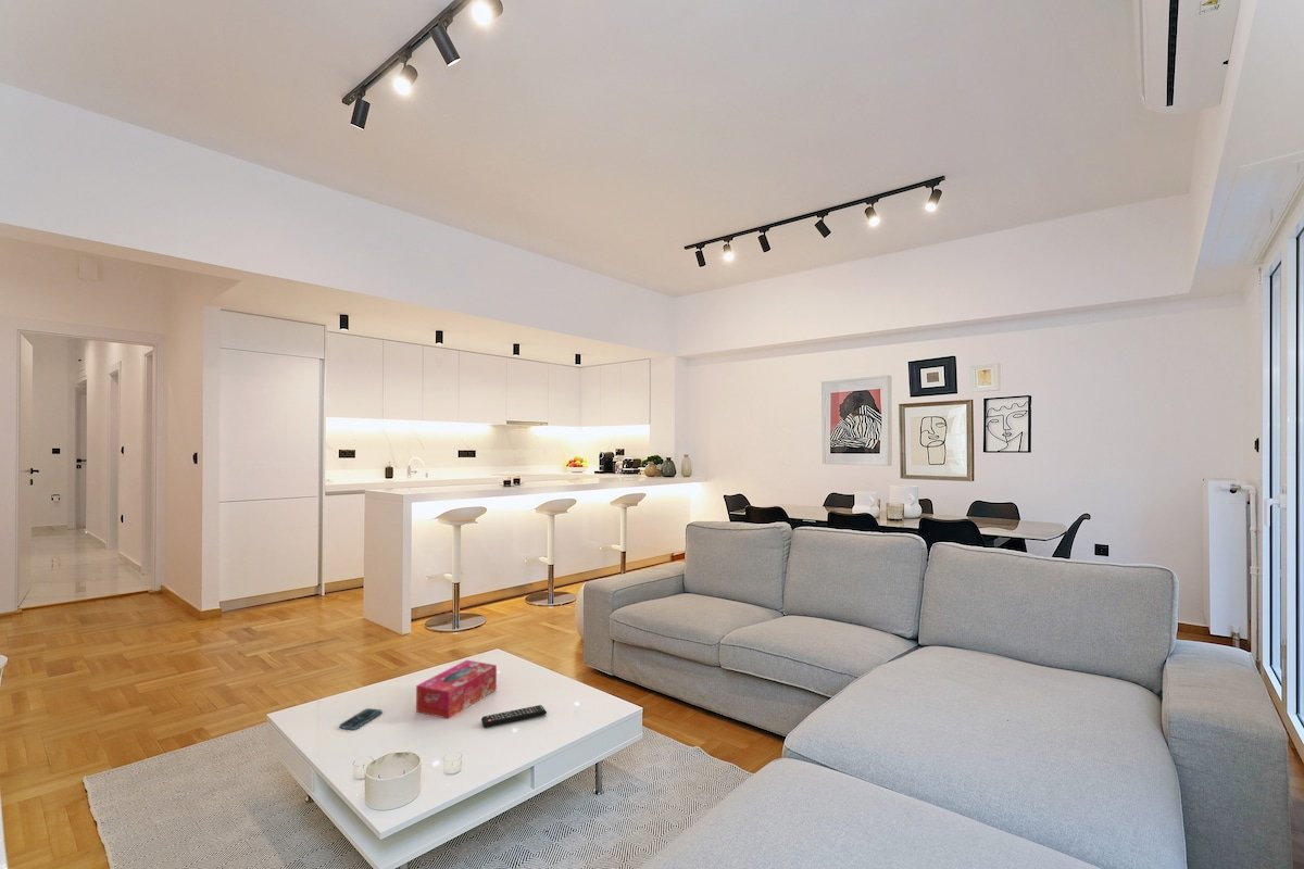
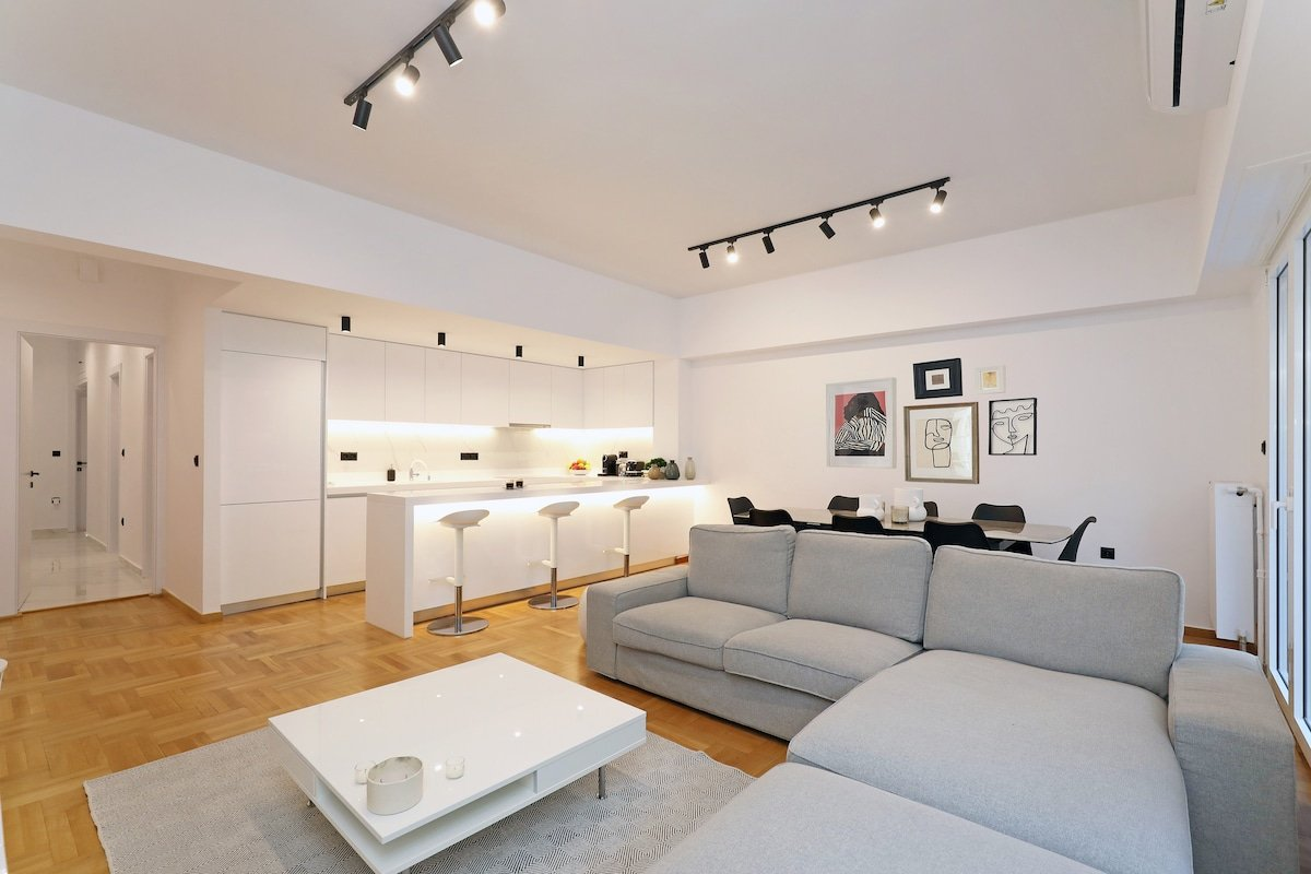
- smartphone [338,707,384,731]
- remote control [480,704,548,728]
- tissue box [415,659,498,720]
